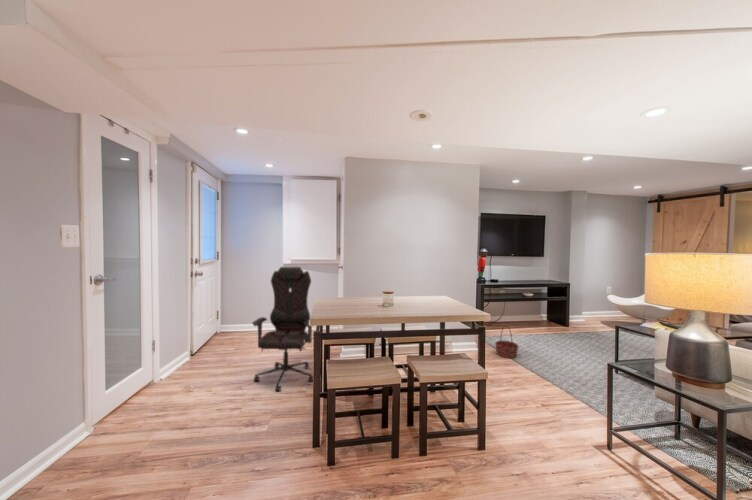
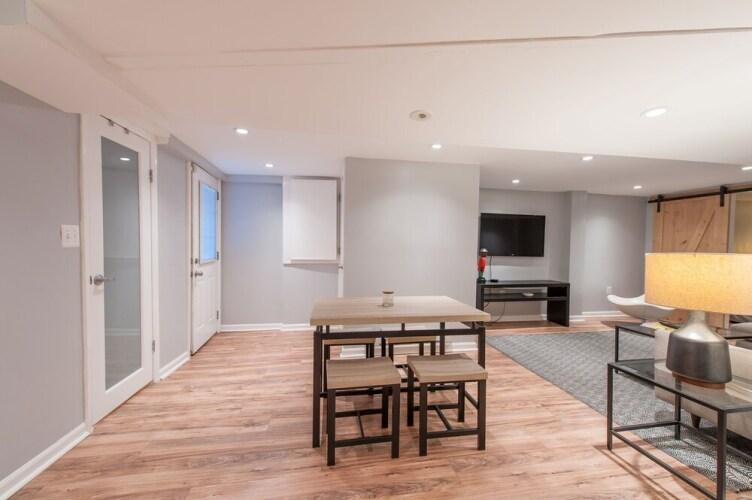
- office chair [251,266,314,392]
- basket [494,324,520,359]
